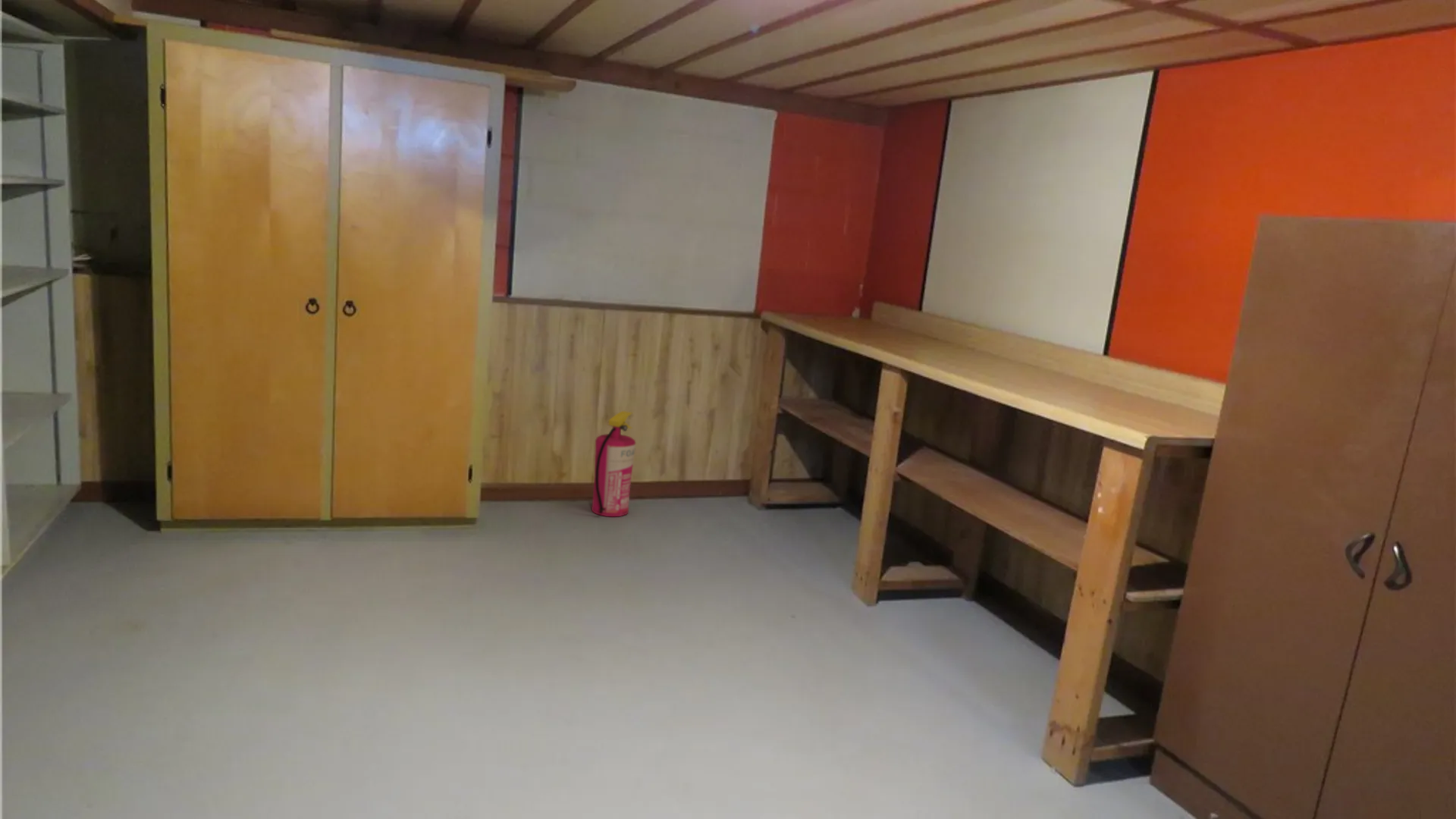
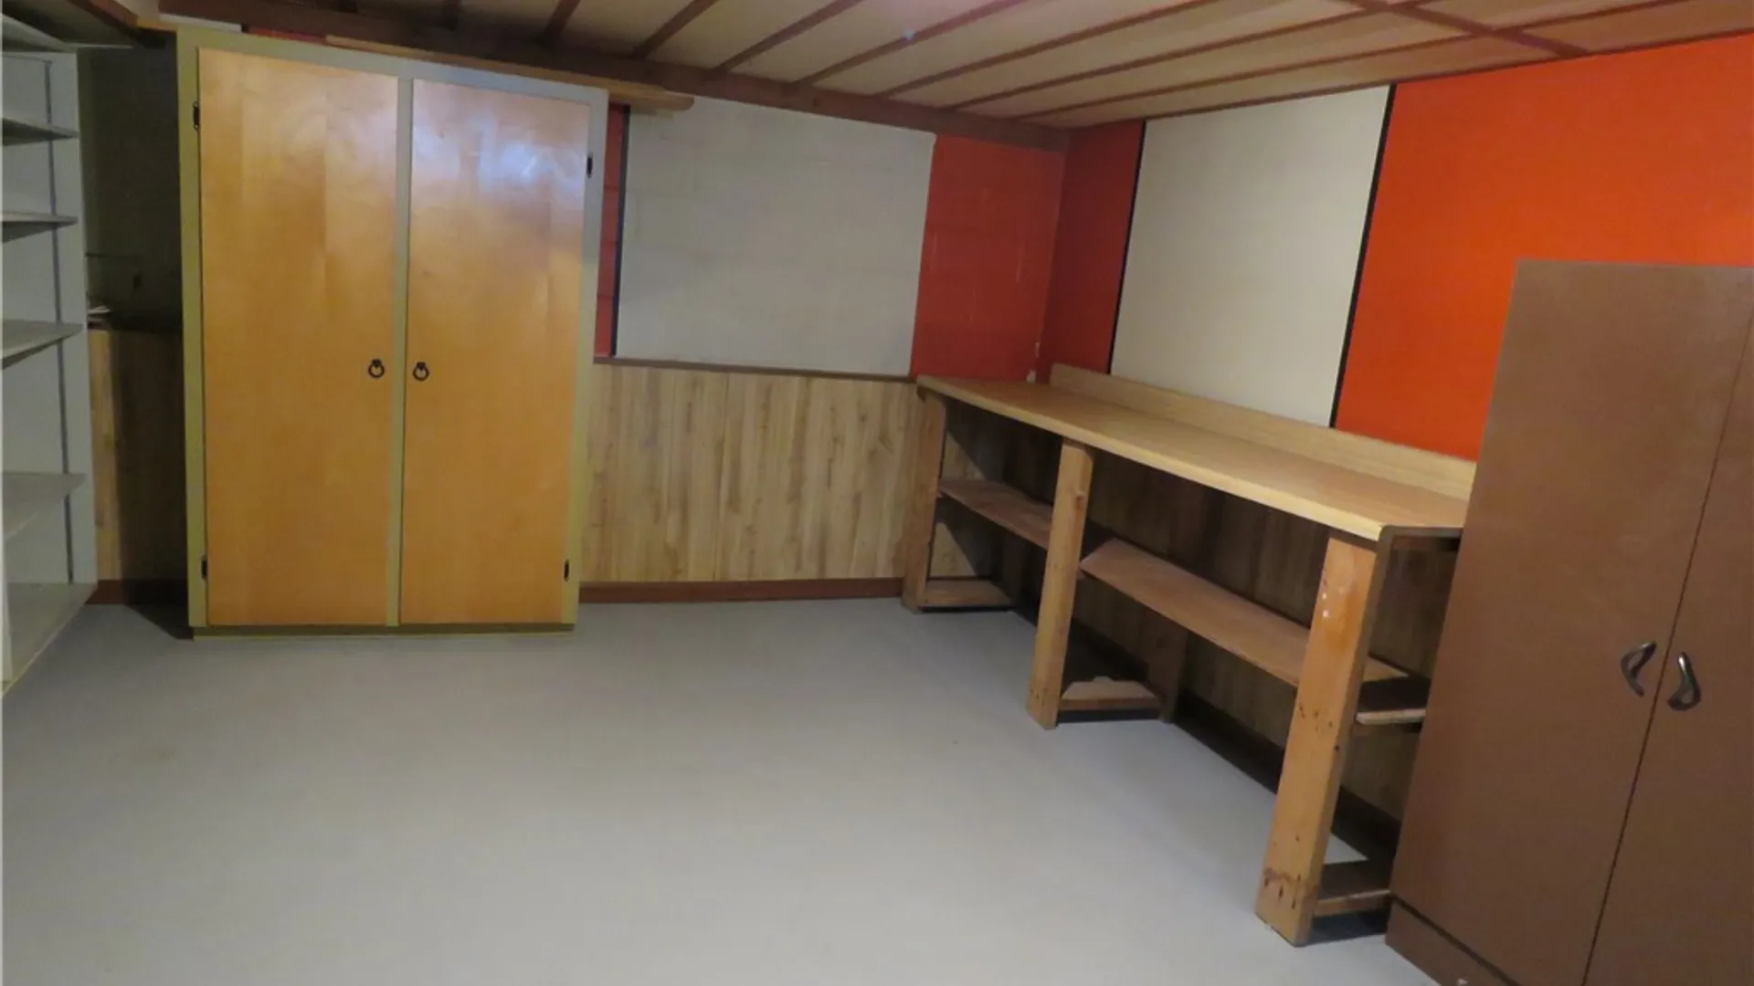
- fire extinguisher [591,410,636,517]
